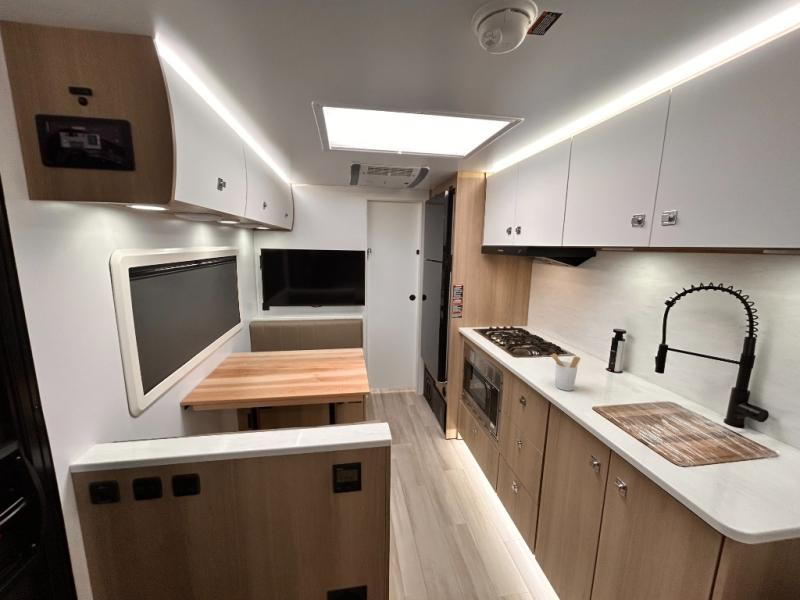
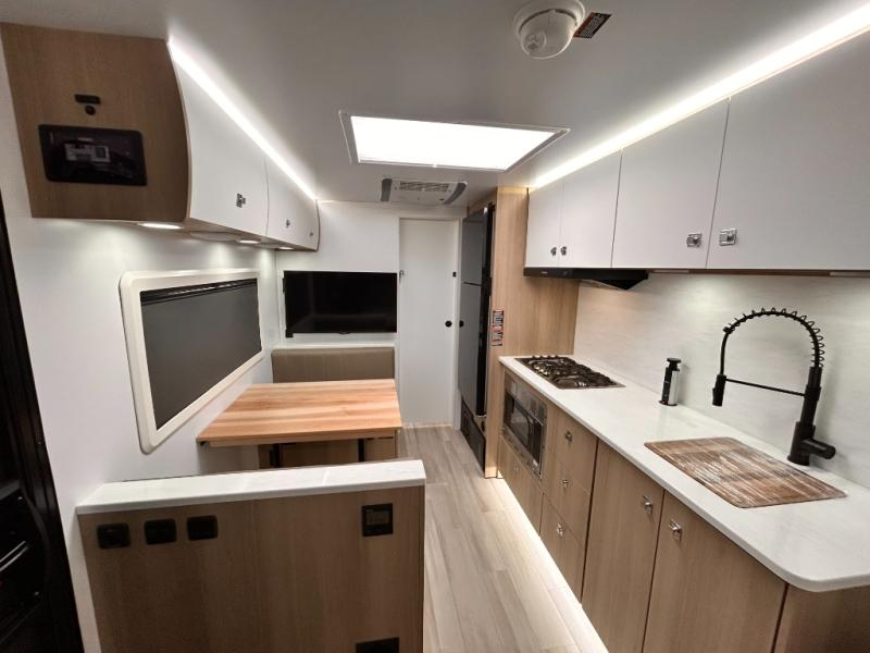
- utensil holder [551,353,581,392]
